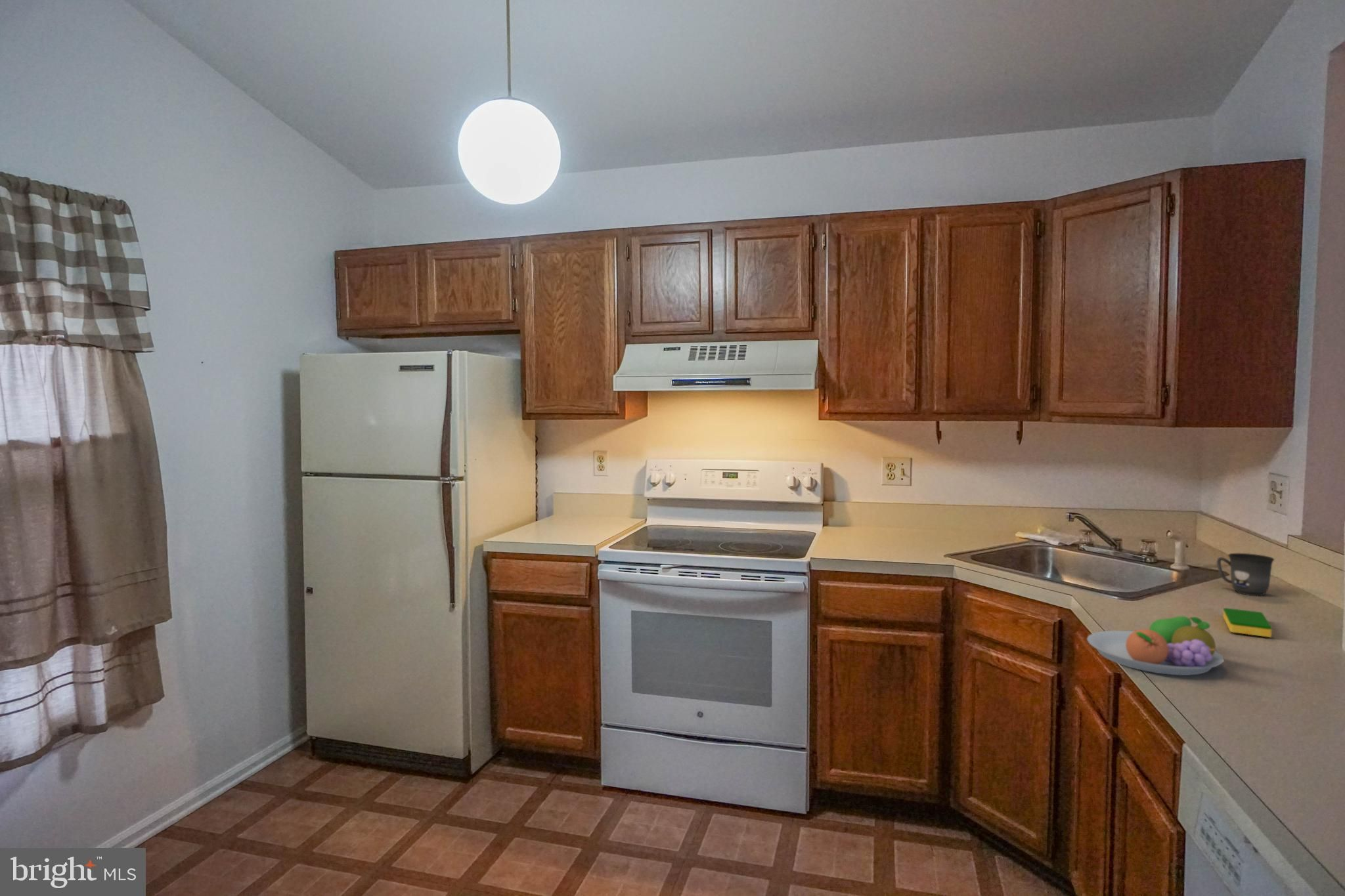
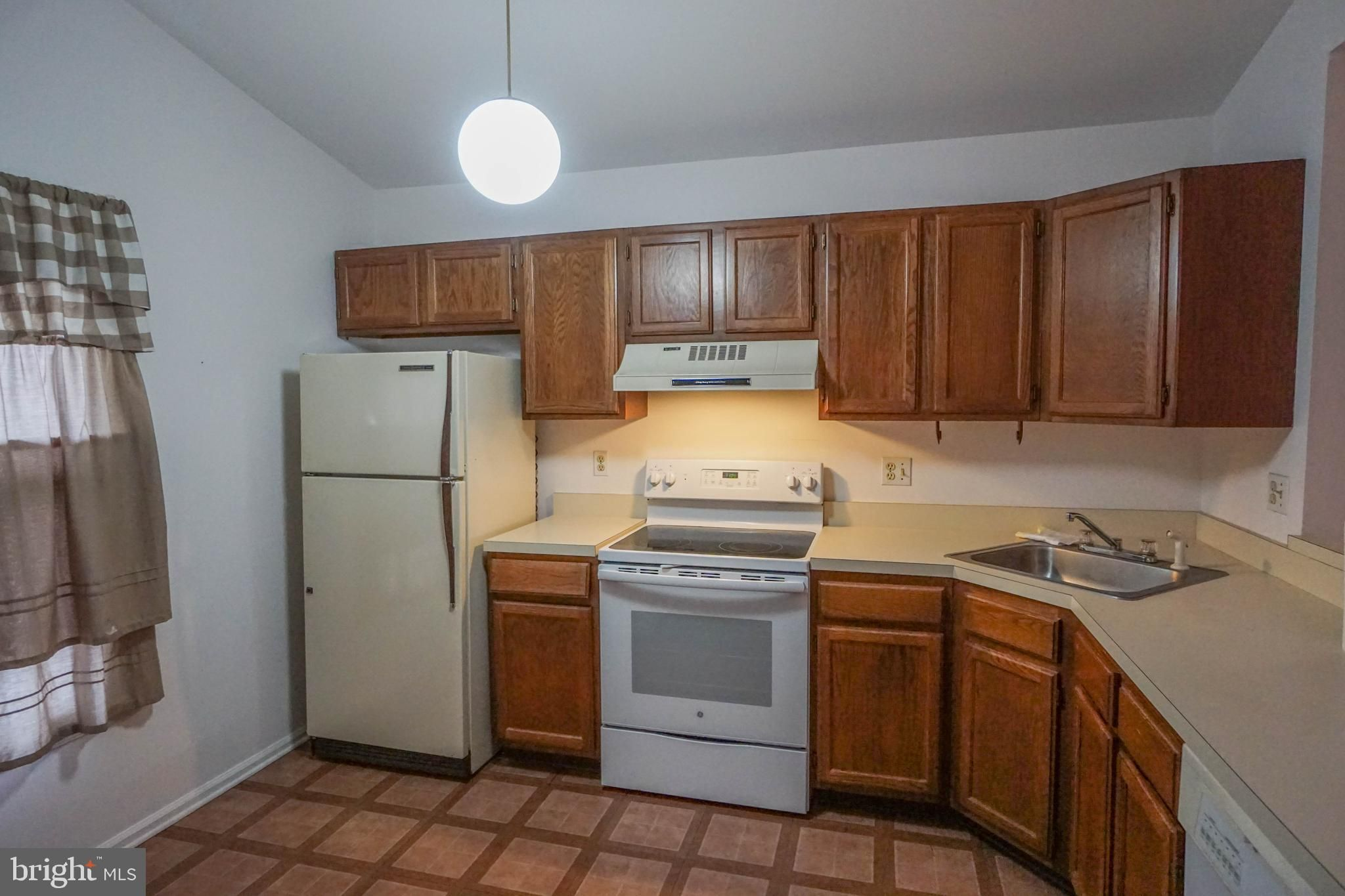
- fruit bowl [1086,615,1225,676]
- mug [1216,553,1275,597]
- dish sponge [1222,607,1273,638]
